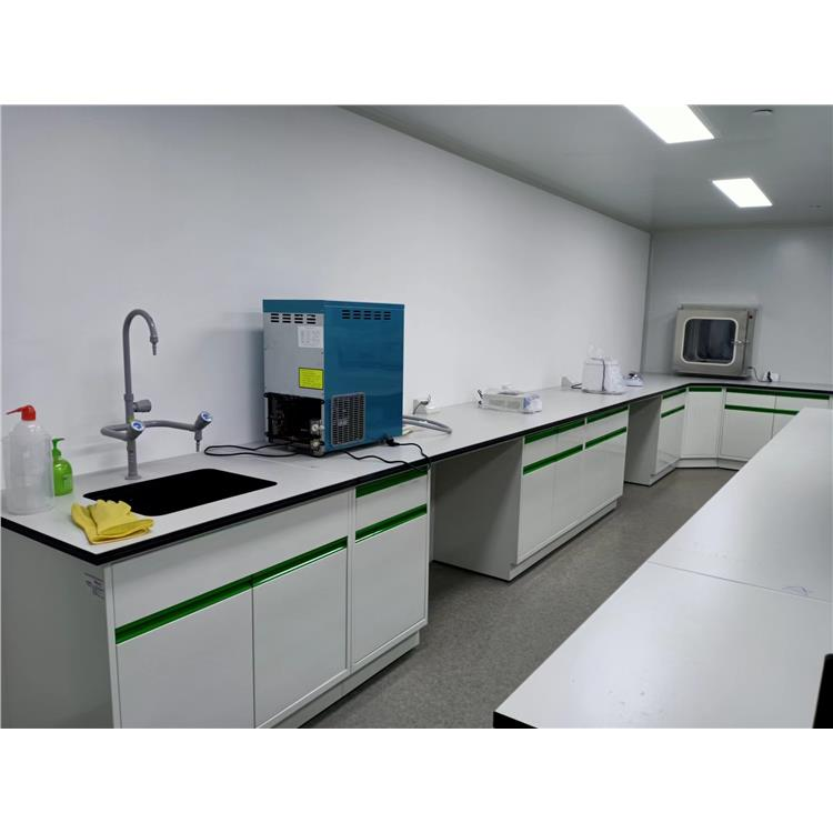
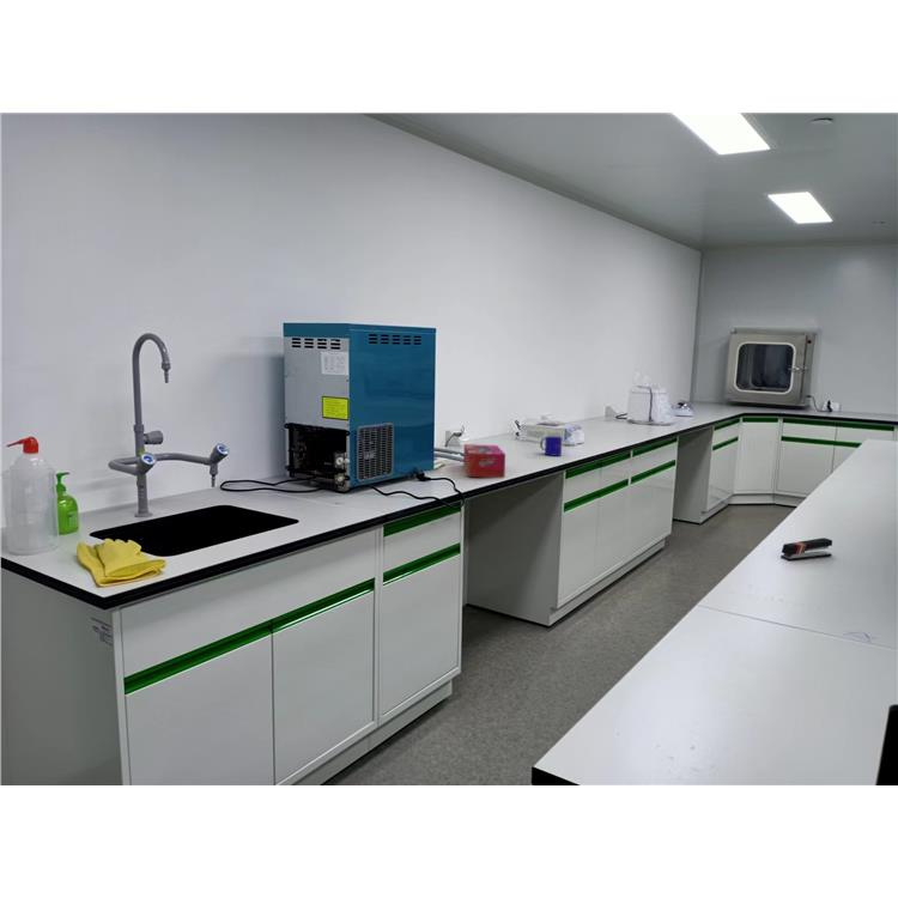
+ tissue box [462,443,506,479]
+ stapler [779,536,833,562]
+ mug [539,436,563,457]
